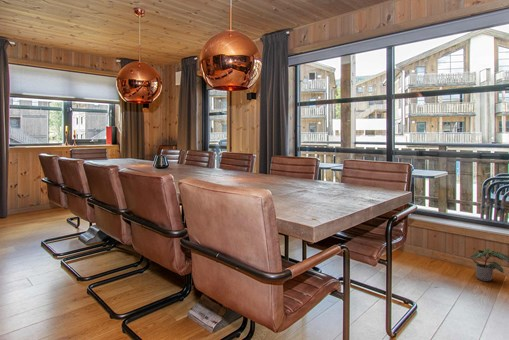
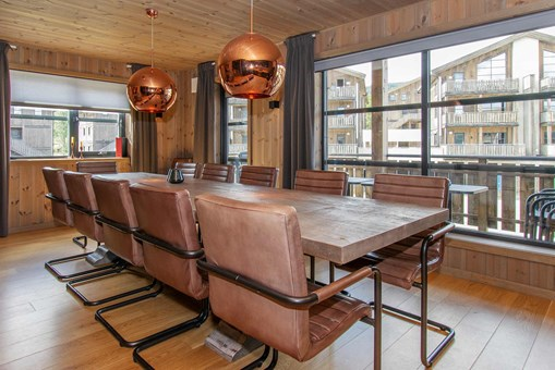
- potted plant [467,247,509,282]
